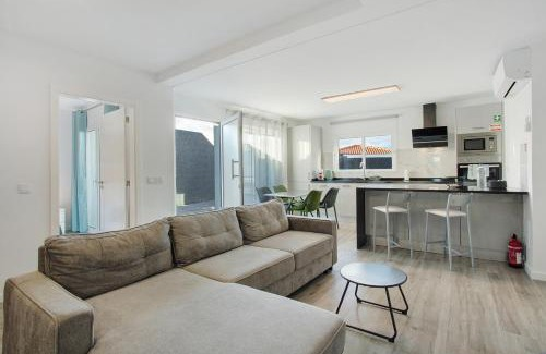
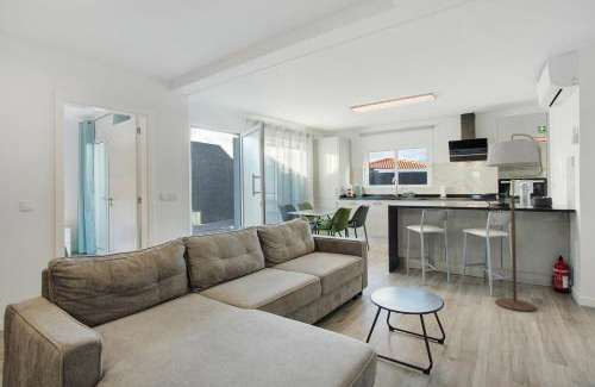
+ floor lamp [486,133,544,312]
